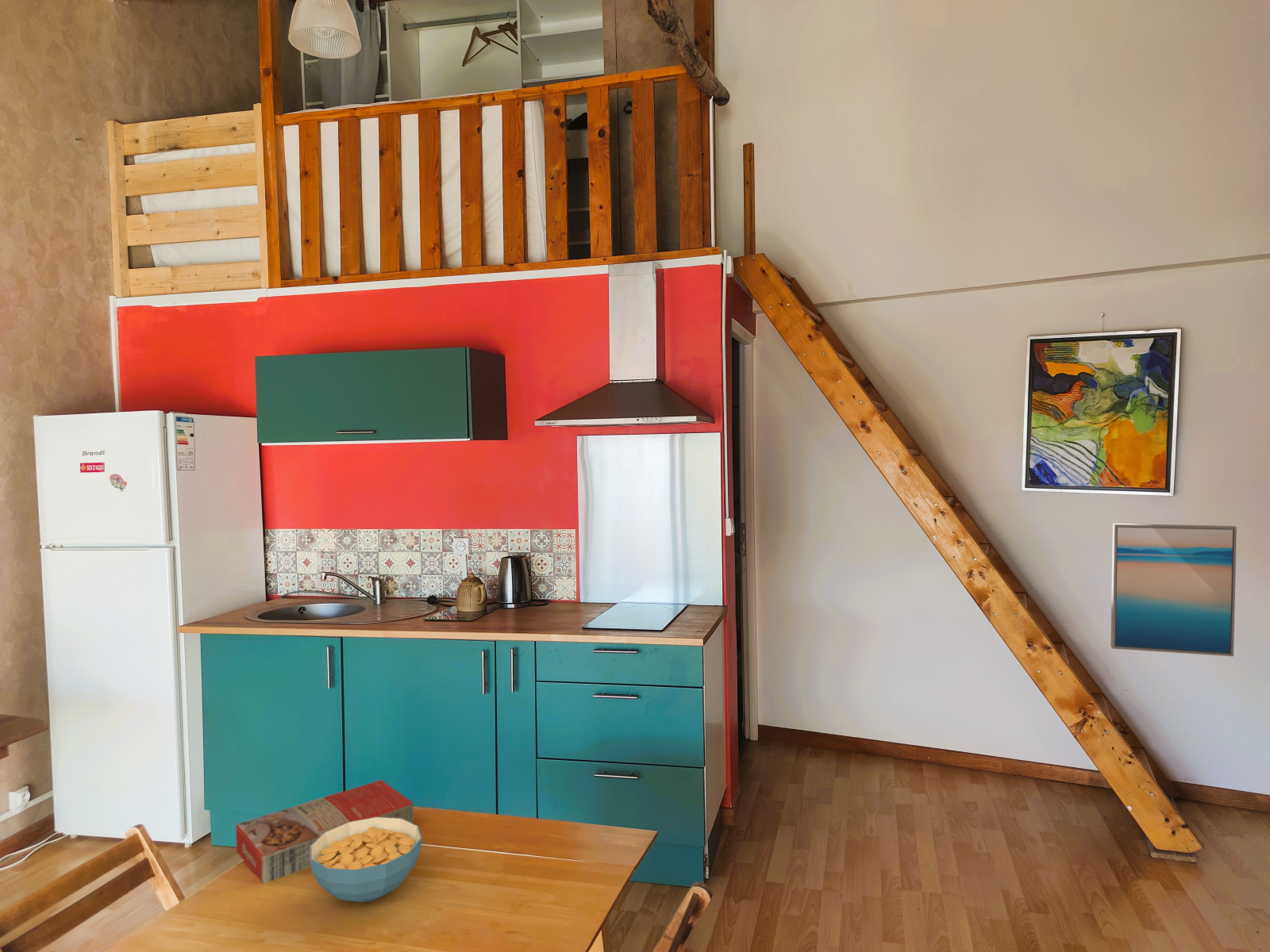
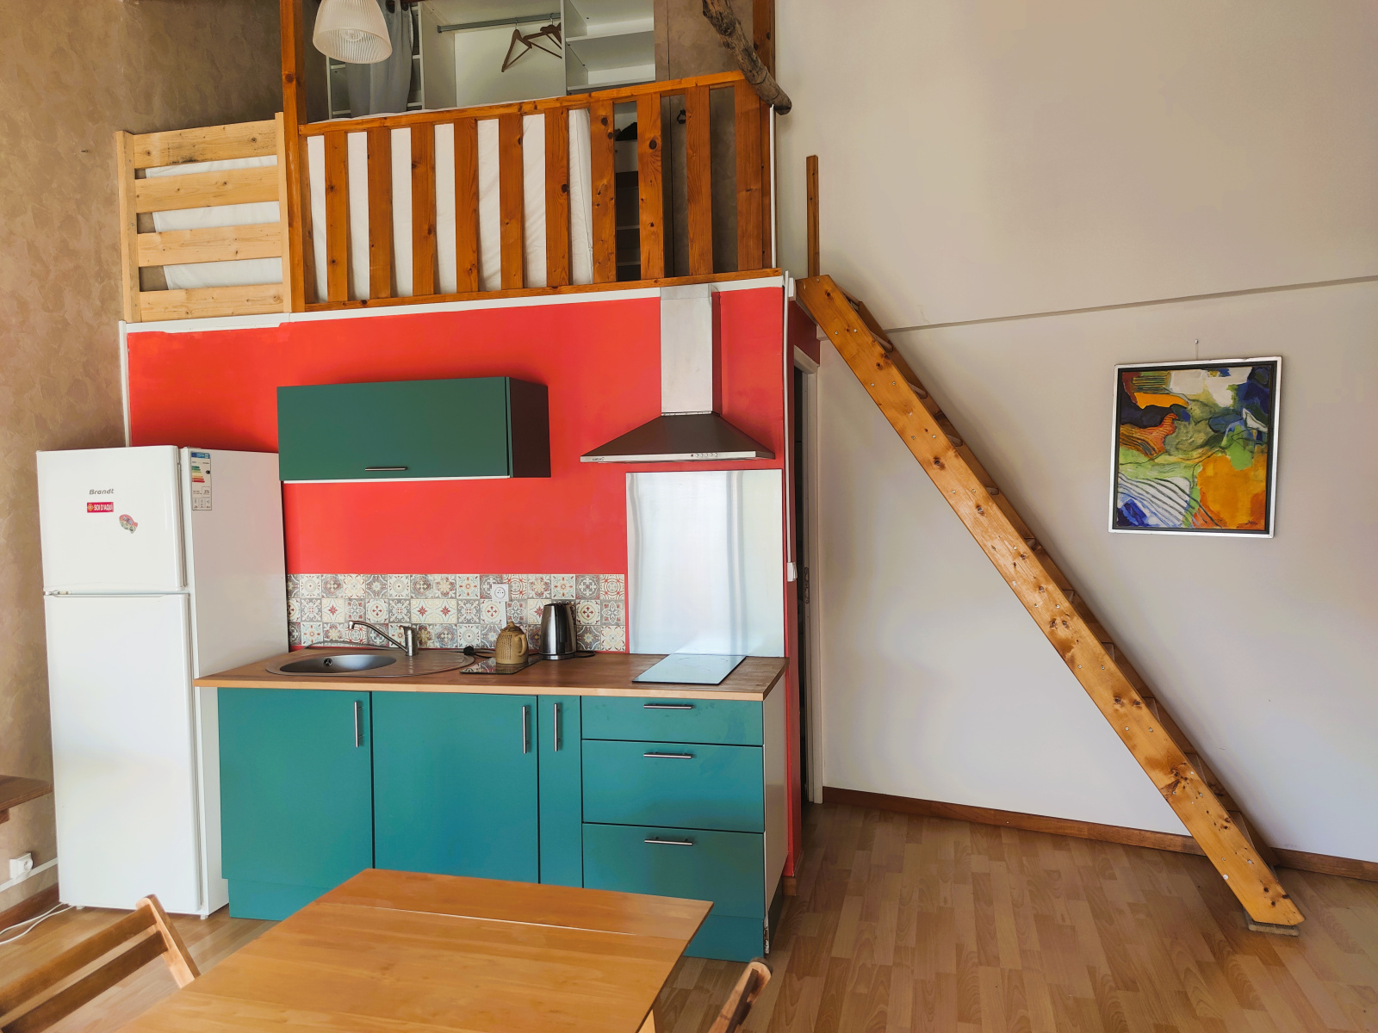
- macaroni box [235,778,414,884]
- wall art [1110,523,1237,657]
- cereal bowl [310,817,422,903]
